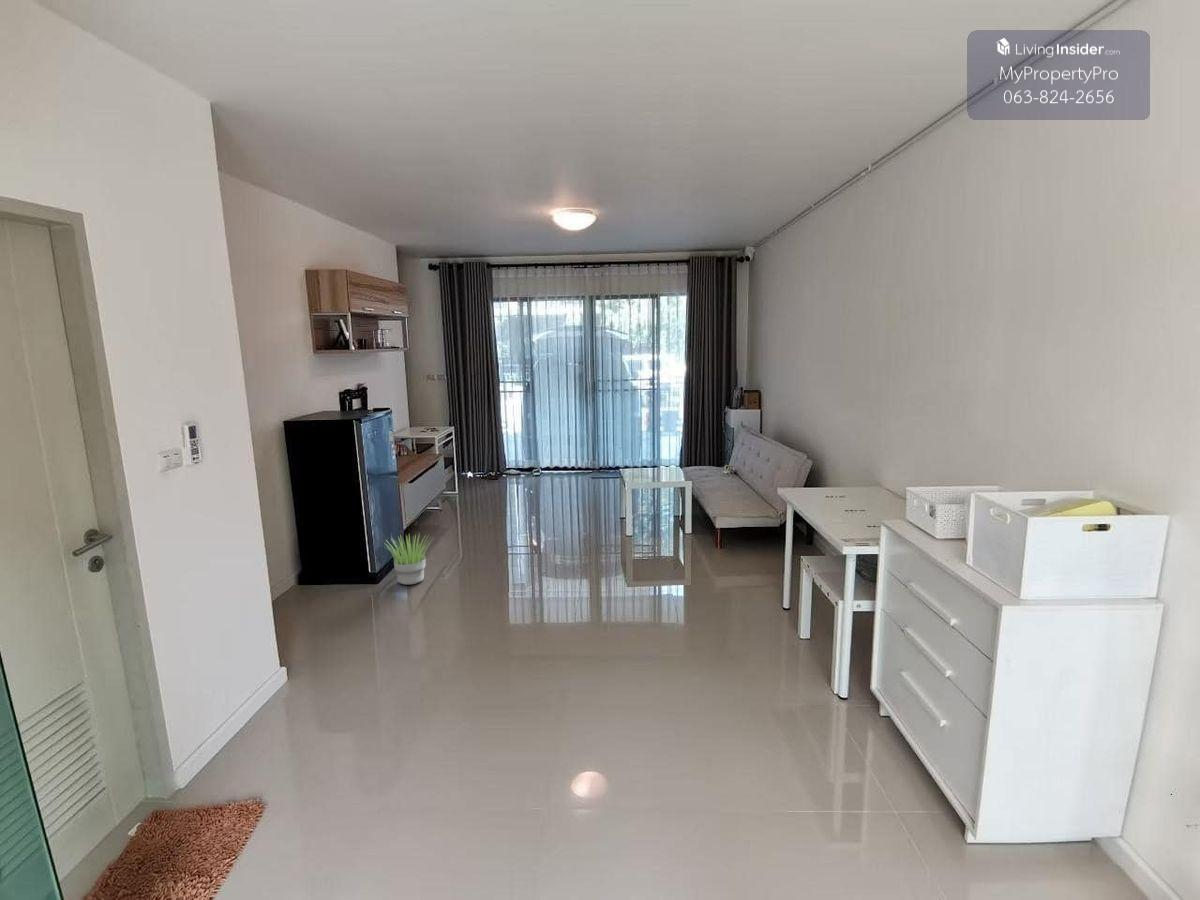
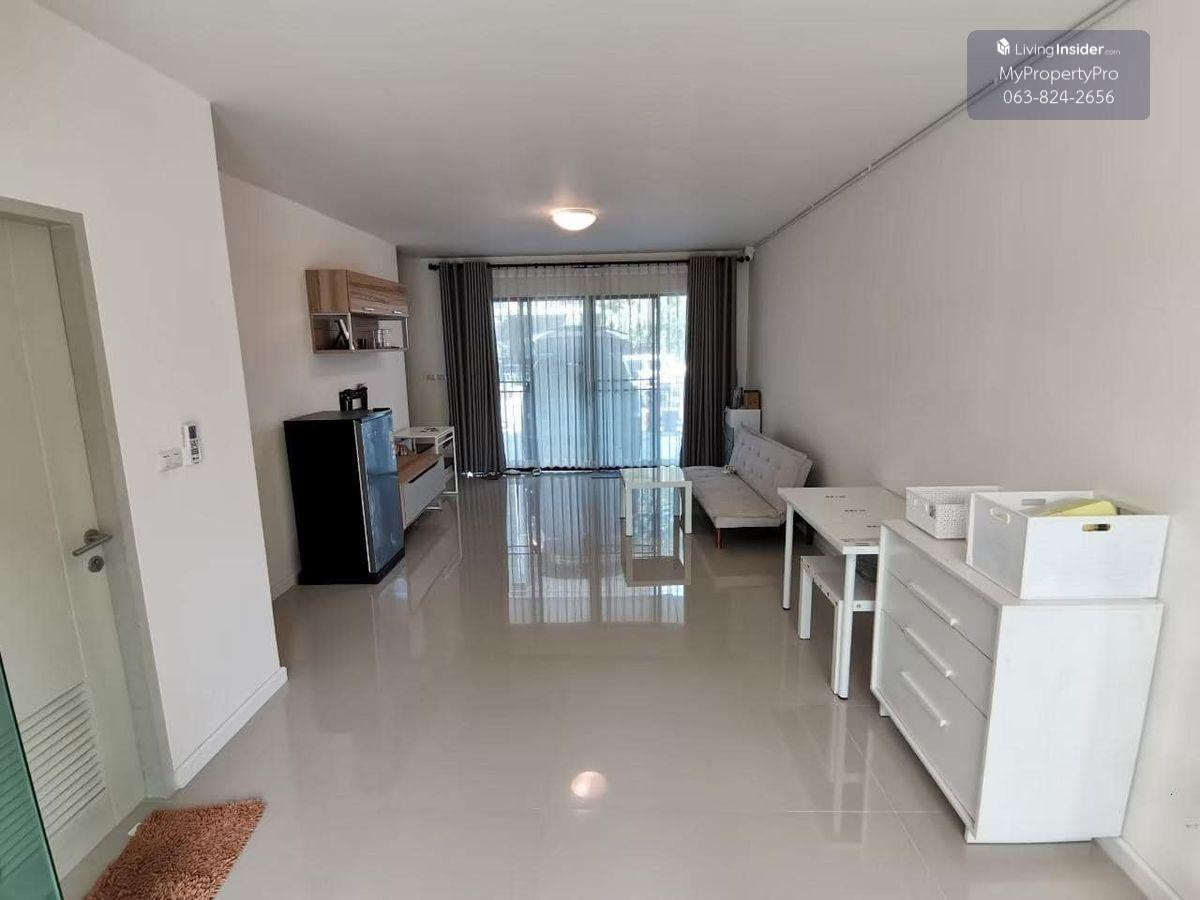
- potted plant [385,532,433,586]
